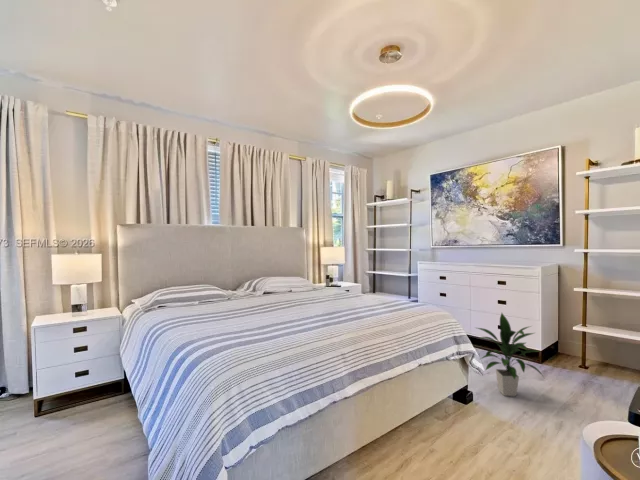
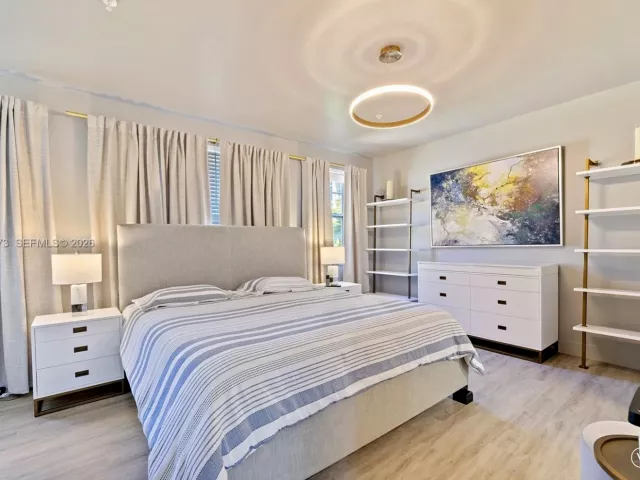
- indoor plant [473,312,545,397]
